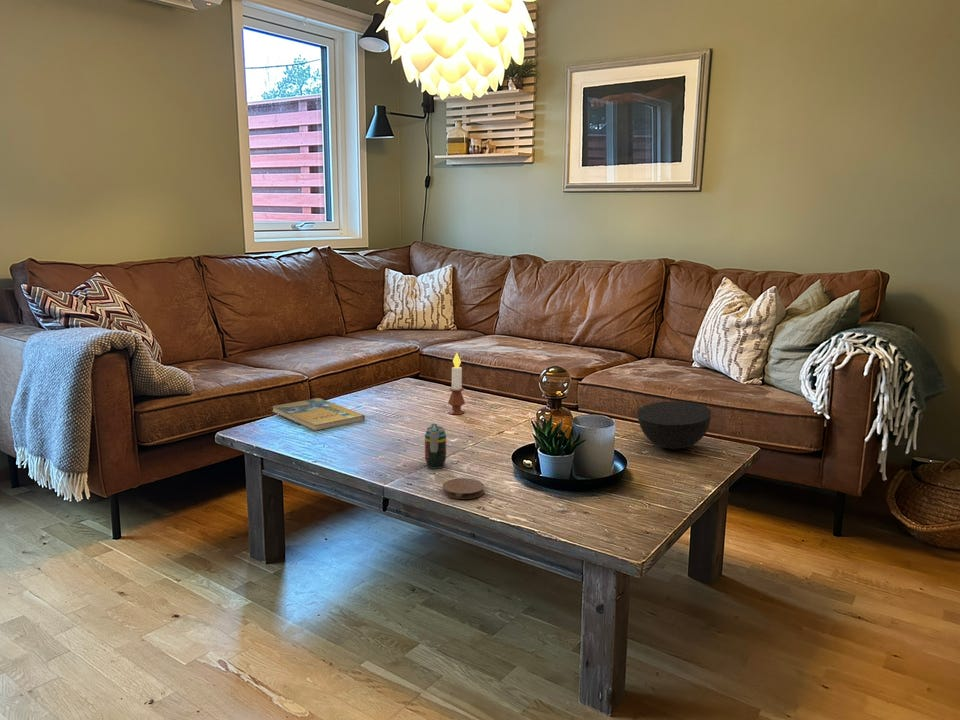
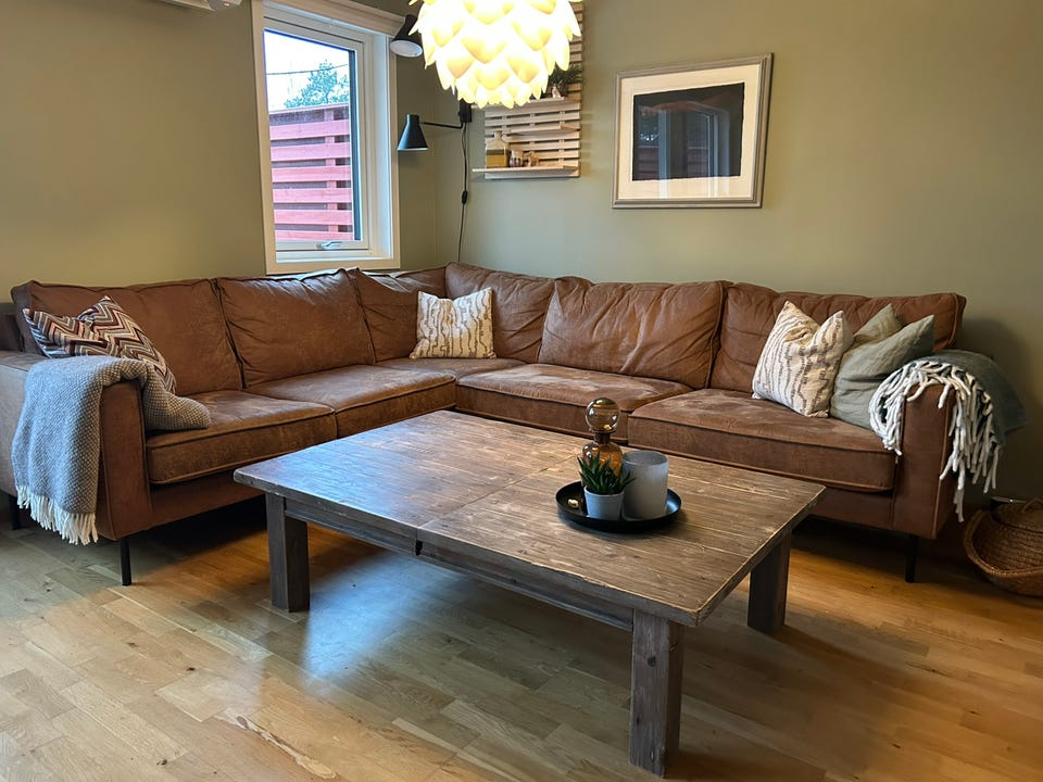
- beverage can [424,423,447,469]
- candle [447,352,466,415]
- bowl [637,400,712,450]
- coaster [442,477,485,500]
- booklet [271,397,366,432]
